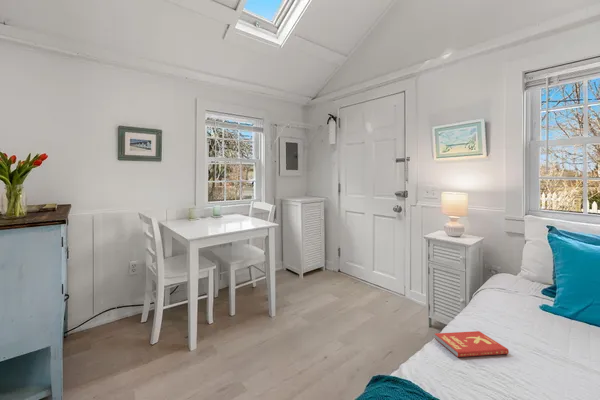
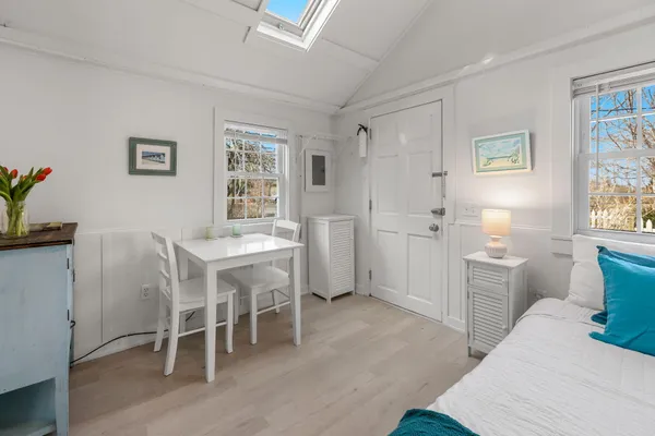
- book [434,330,510,358]
